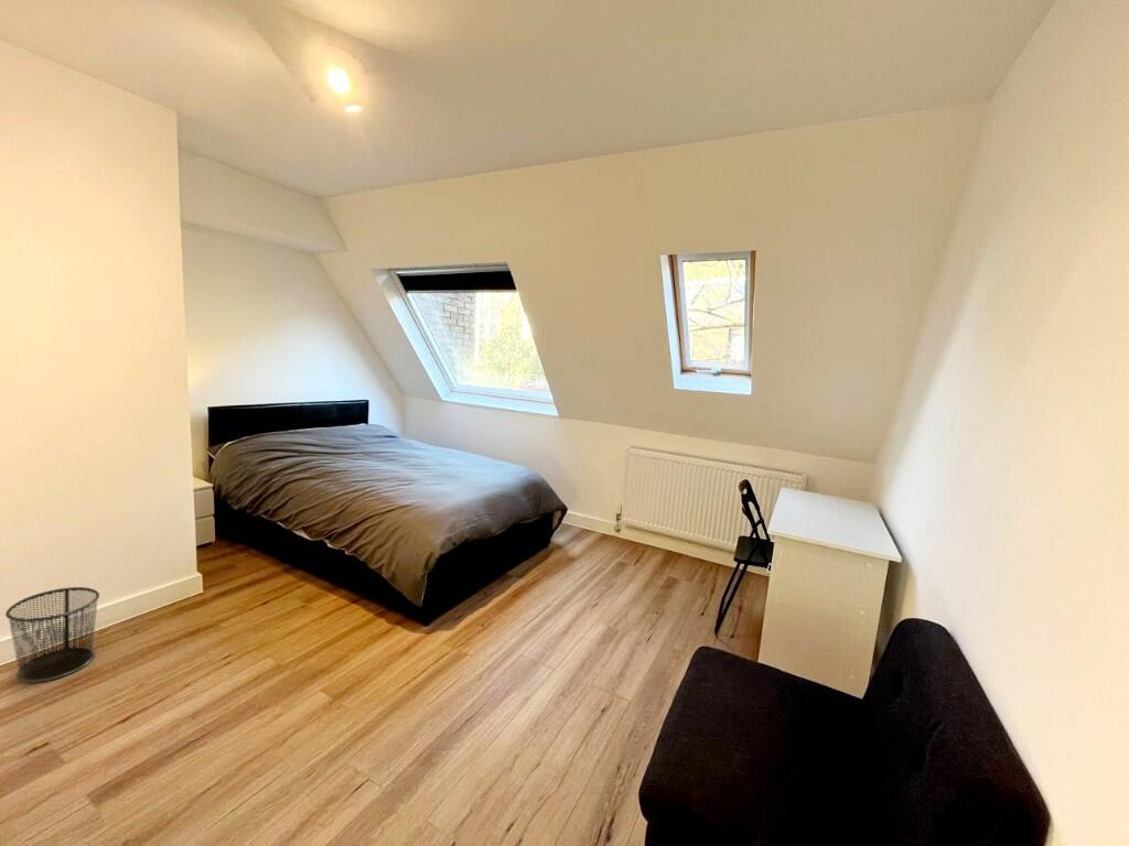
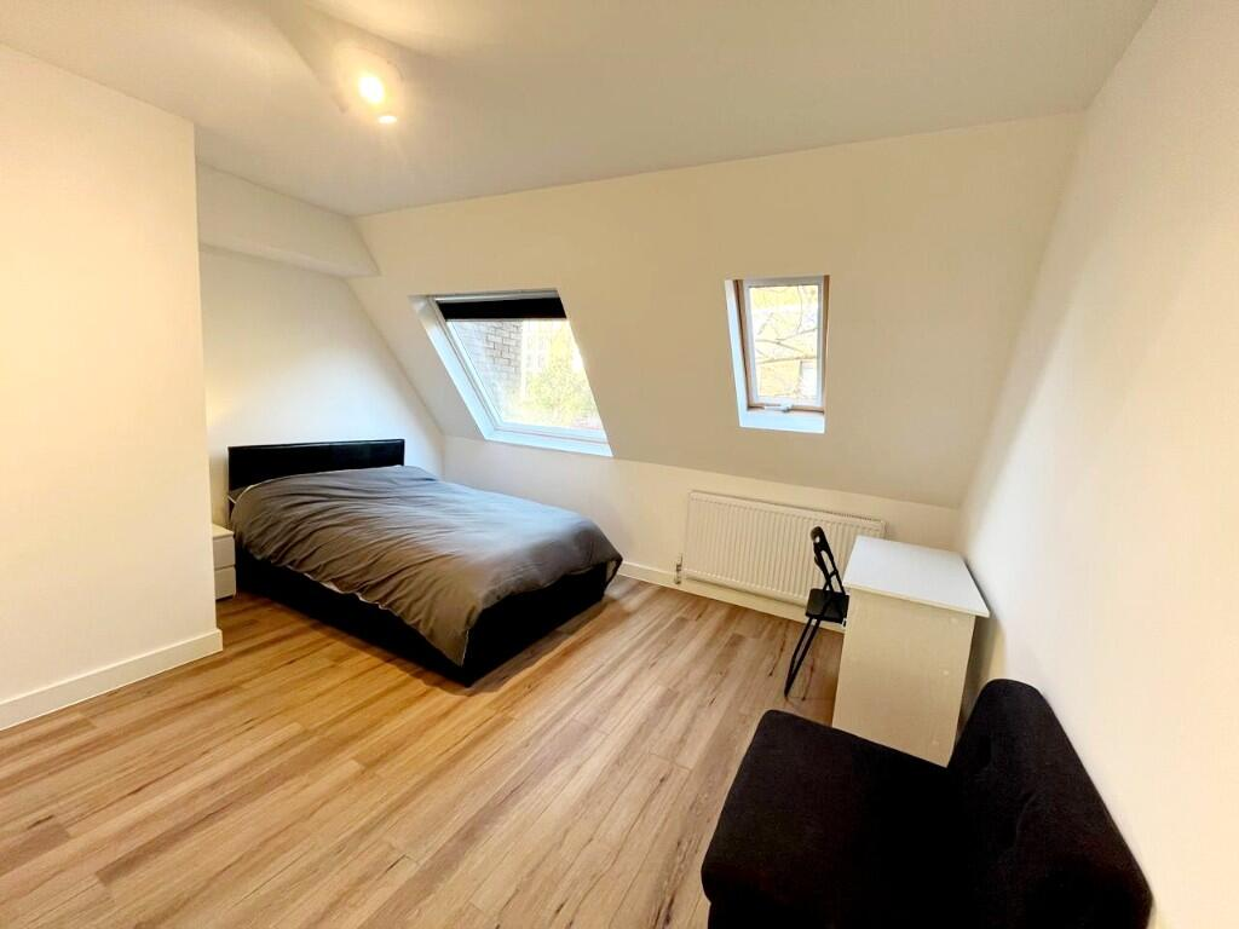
- waste bin [4,586,100,684]
